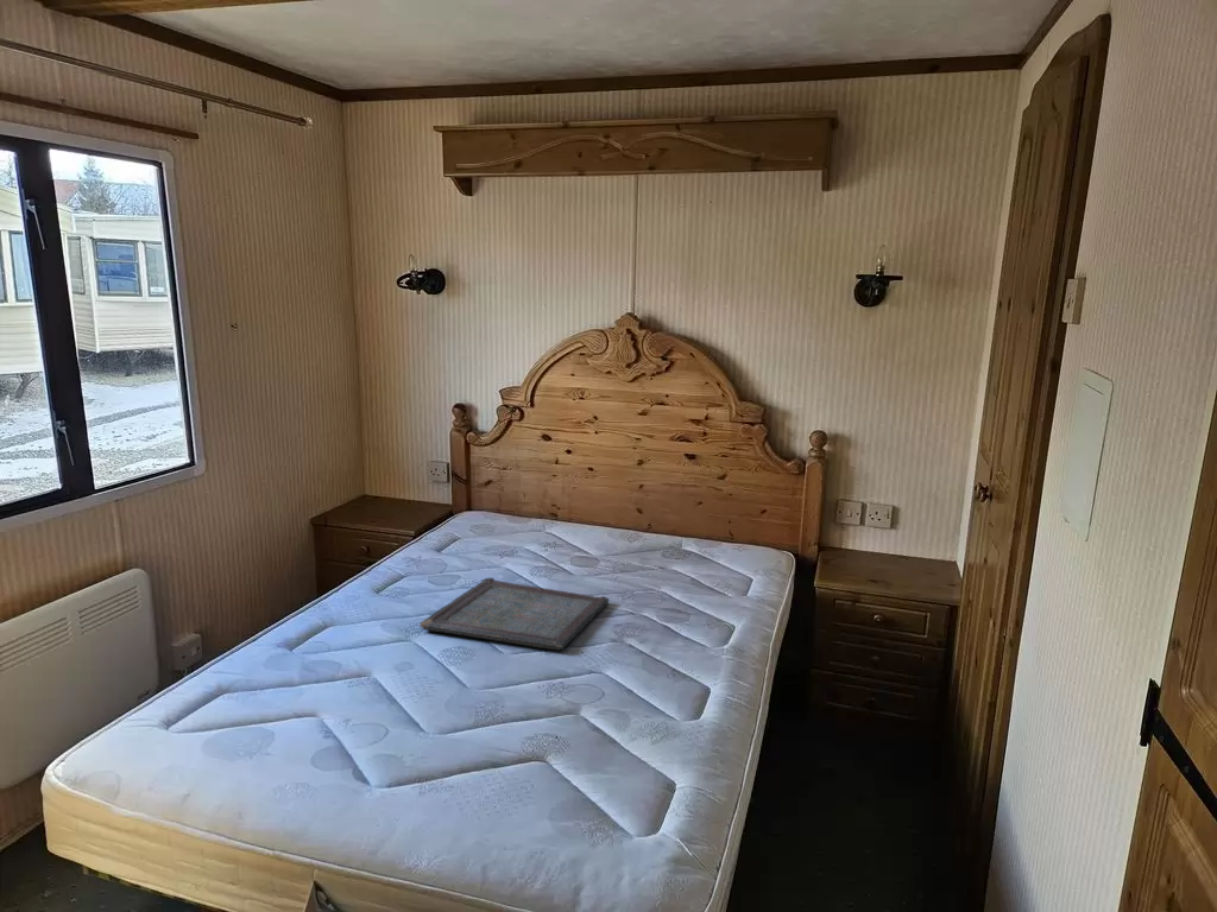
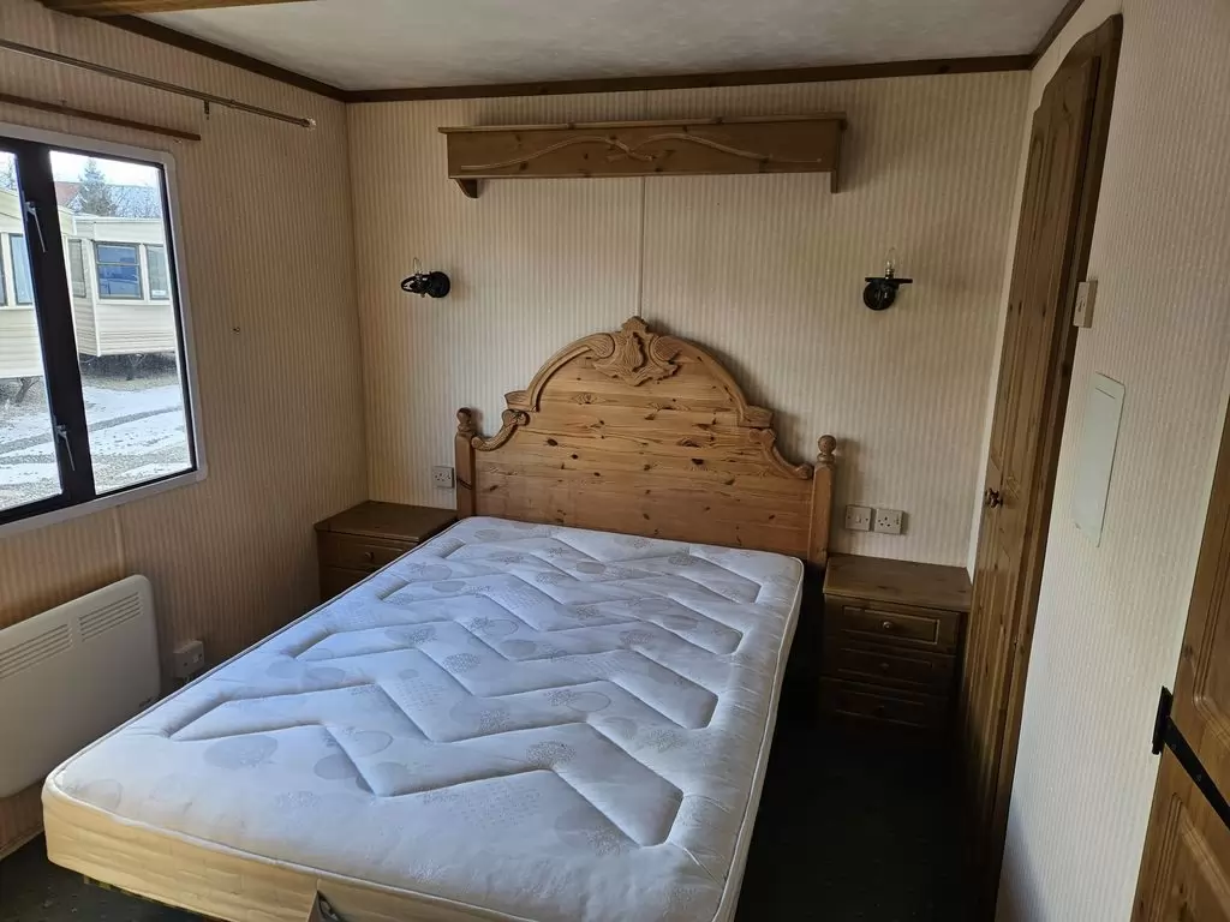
- serving tray [418,577,610,651]
